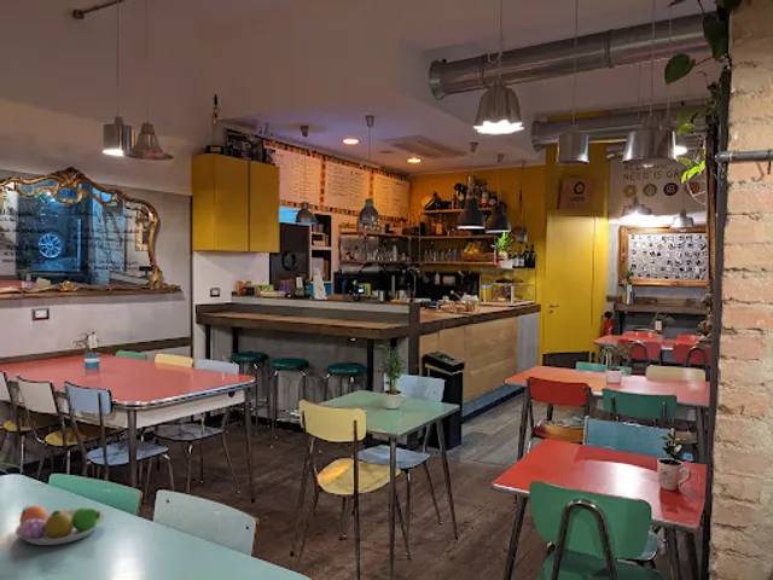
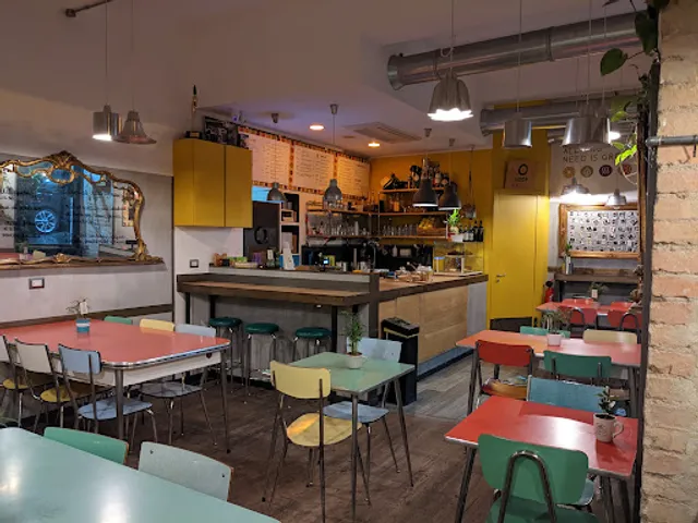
- fruit bowl [14,504,106,546]
